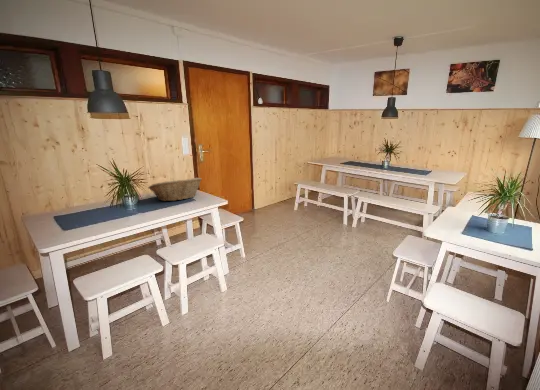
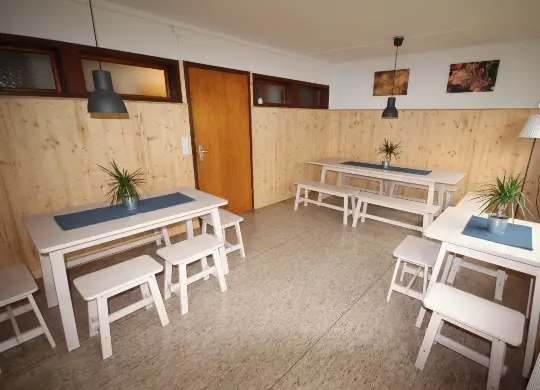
- fruit basket [147,177,203,202]
